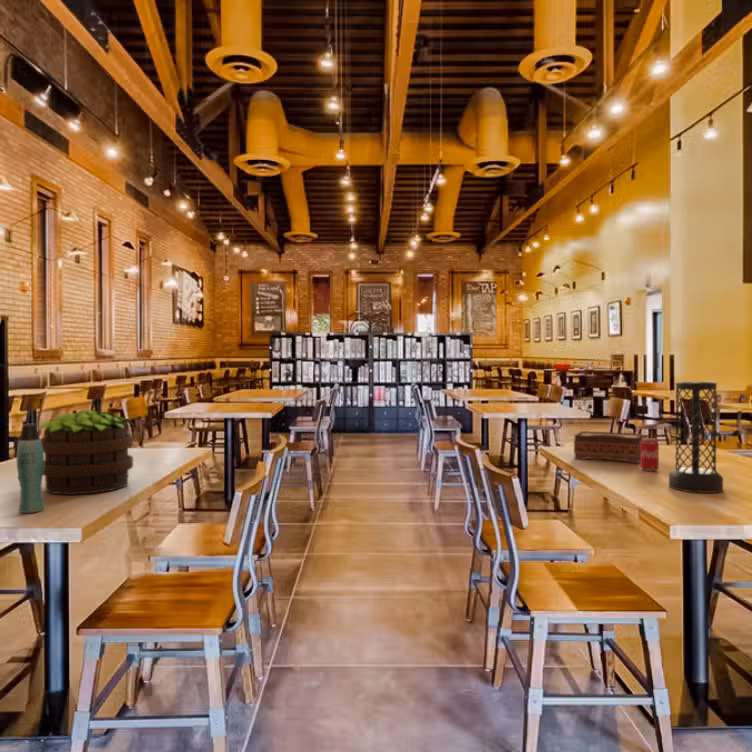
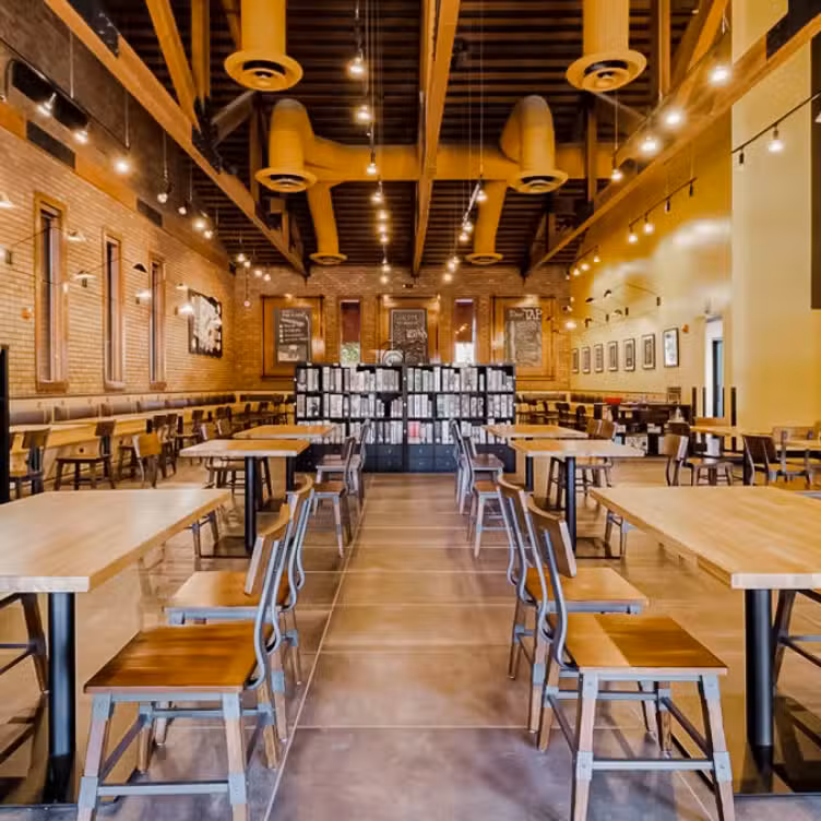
- bottle [16,423,45,514]
- potted plant [37,408,135,496]
- beverage can [639,437,660,472]
- tissue box [573,430,643,464]
- vase [668,381,724,494]
